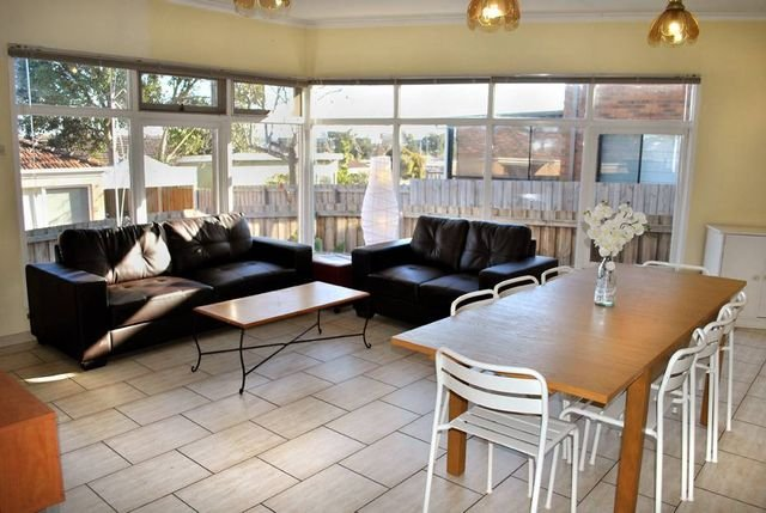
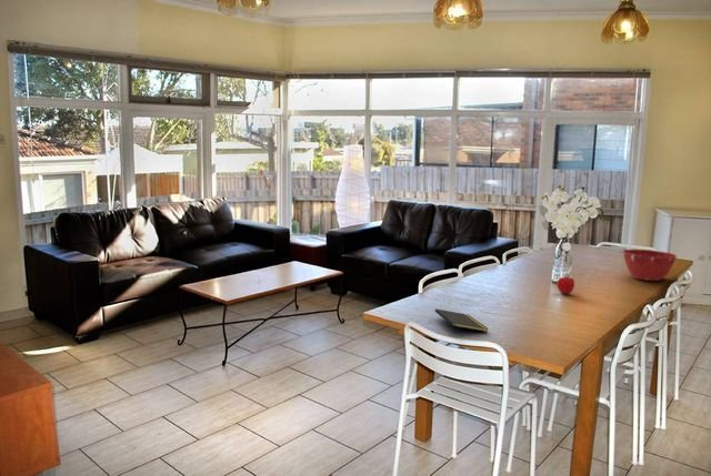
+ notepad [434,308,490,335]
+ fruit [555,275,575,295]
+ mixing bowl [621,249,678,282]
